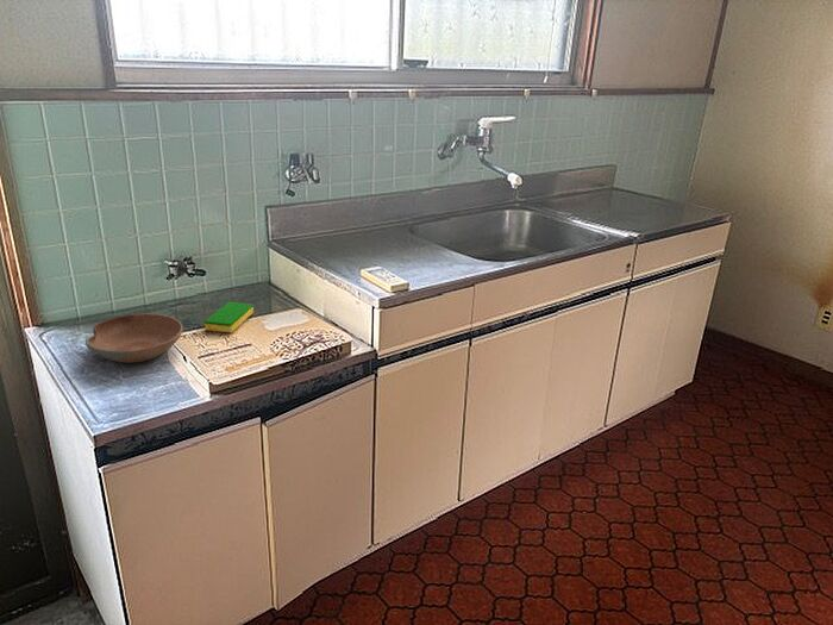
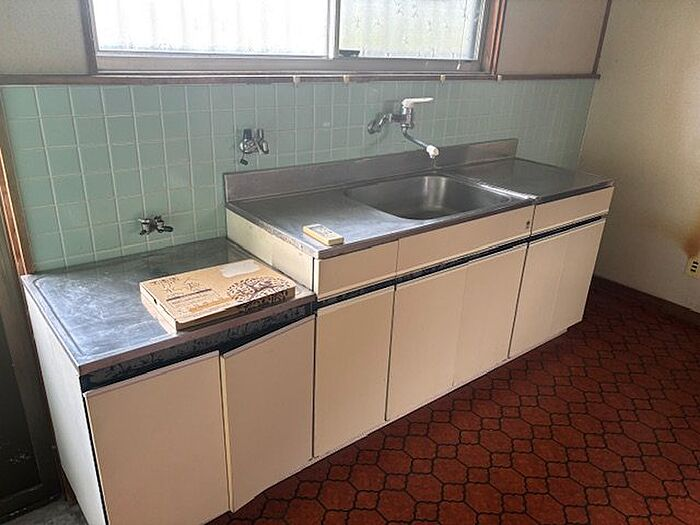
- dish sponge [203,301,255,333]
- bowl [84,313,184,364]
